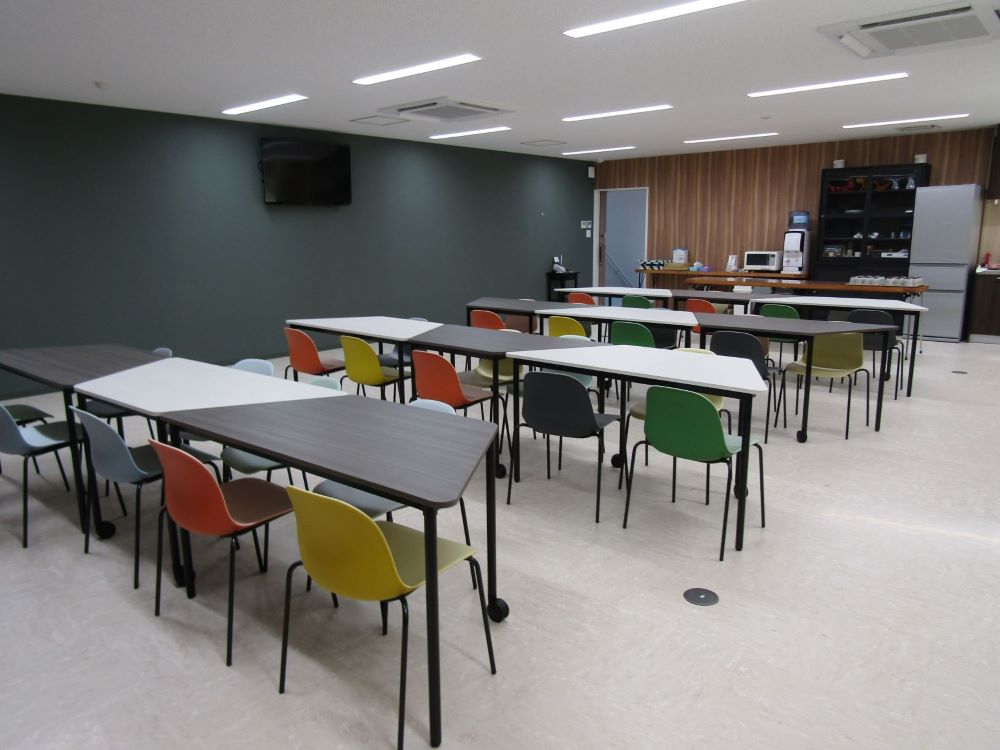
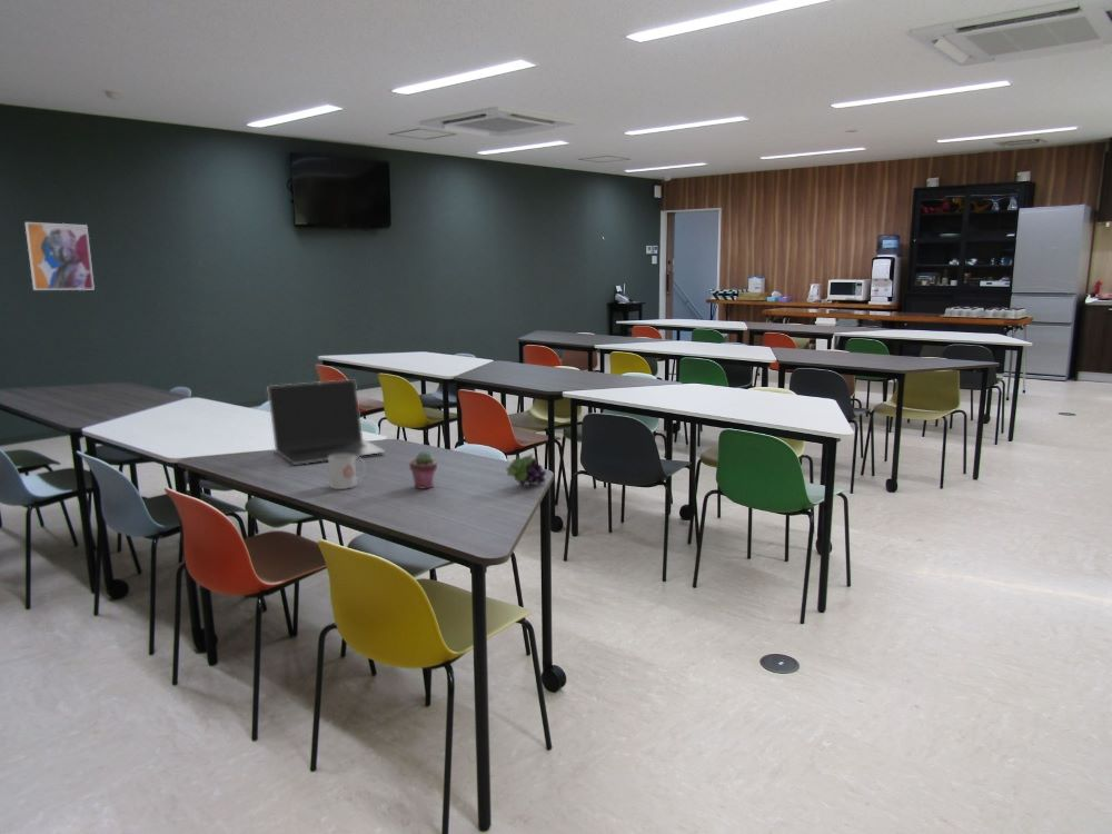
+ potted succulent [408,450,438,489]
+ laptop [267,378,387,466]
+ fruit [506,453,547,487]
+ wall art [23,221,96,291]
+ mug [327,454,367,490]
